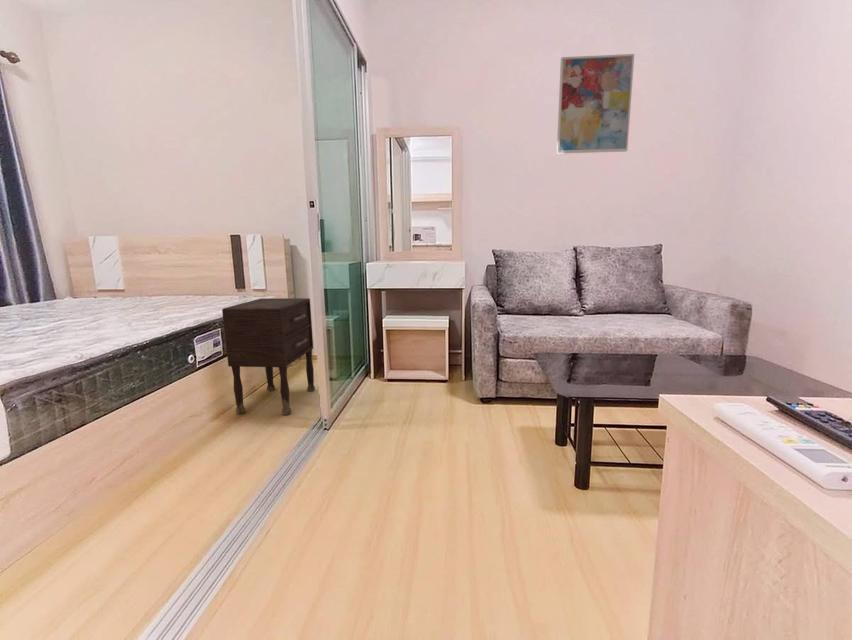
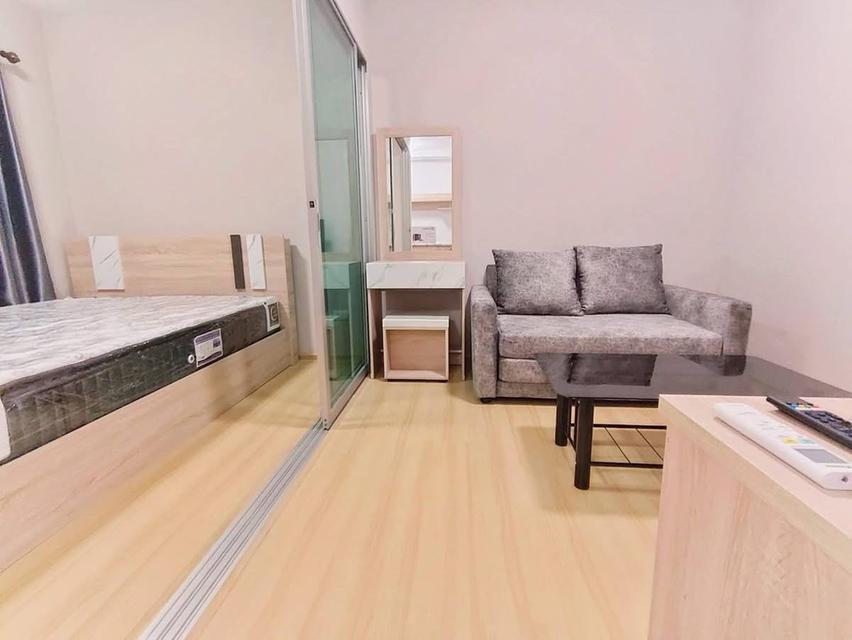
- wall art [556,53,635,155]
- nightstand [221,297,316,416]
